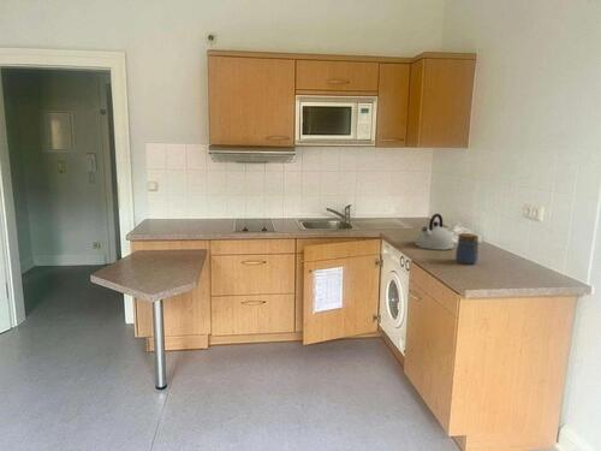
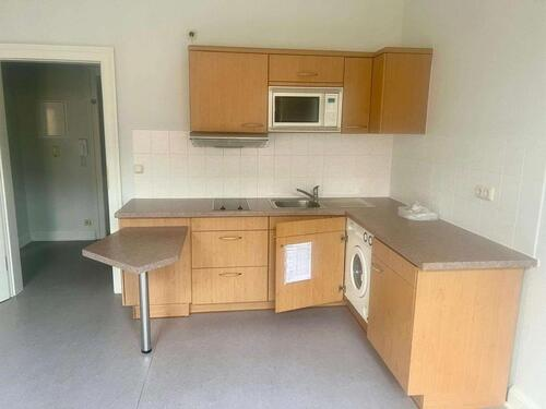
- jar [454,232,480,266]
- kettle [415,213,456,251]
